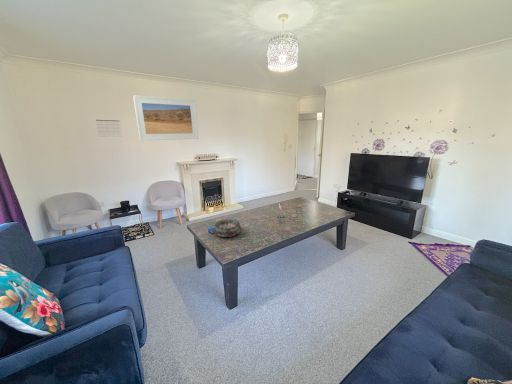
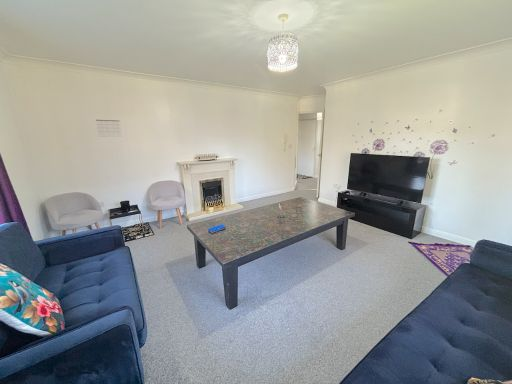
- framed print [132,94,199,142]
- decorative bowl [212,219,242,238]
